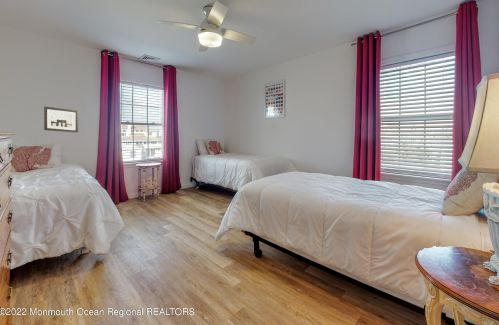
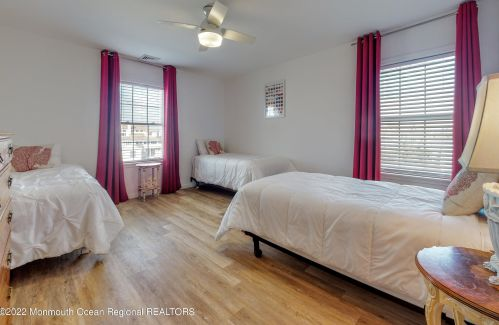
- wall art [43,106,79,134]
